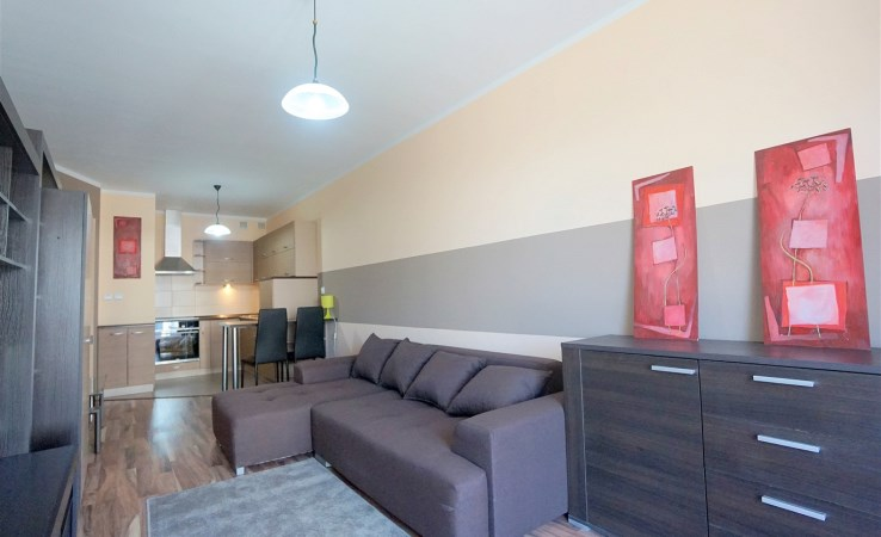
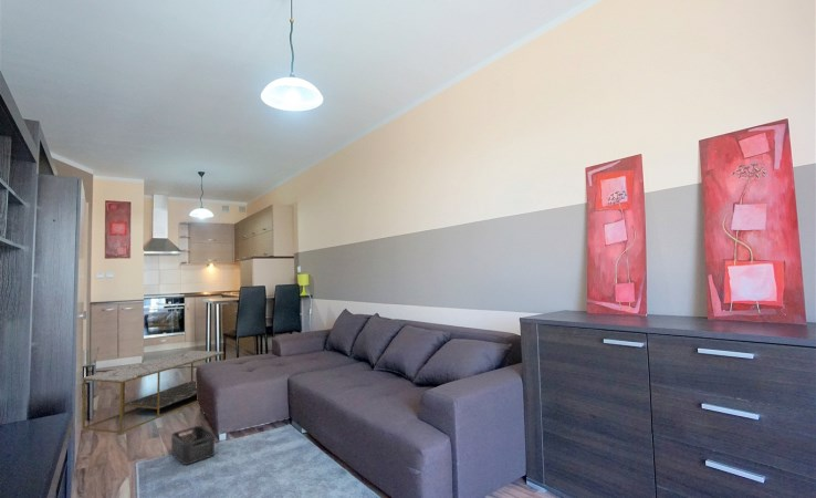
+ storage bin [170,425,216,466]
+ coffee table [81,350,224,434]
